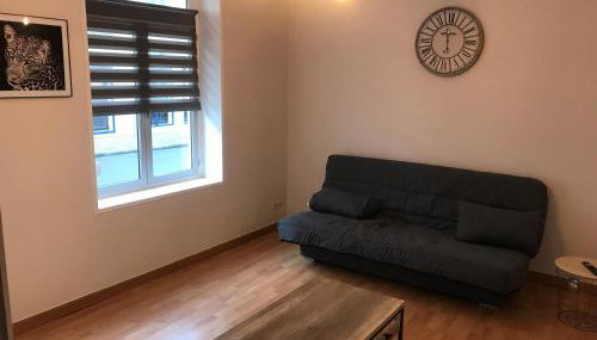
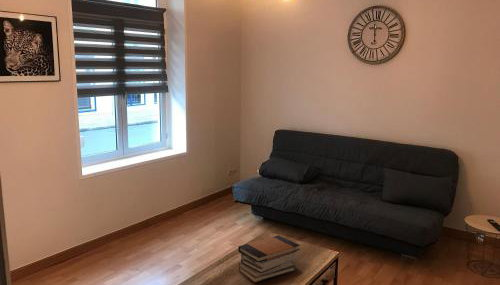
+ book stack [237,234,301,283]
